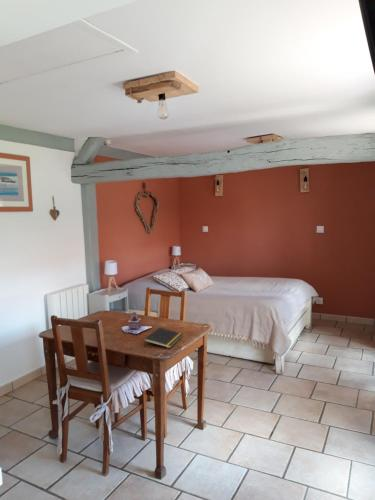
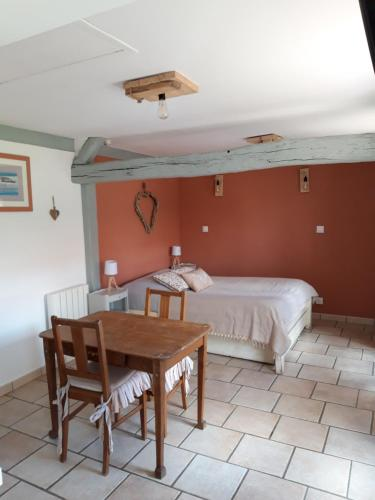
- notepad [143,327,184,349]
- teapot [121,311,153,335]
